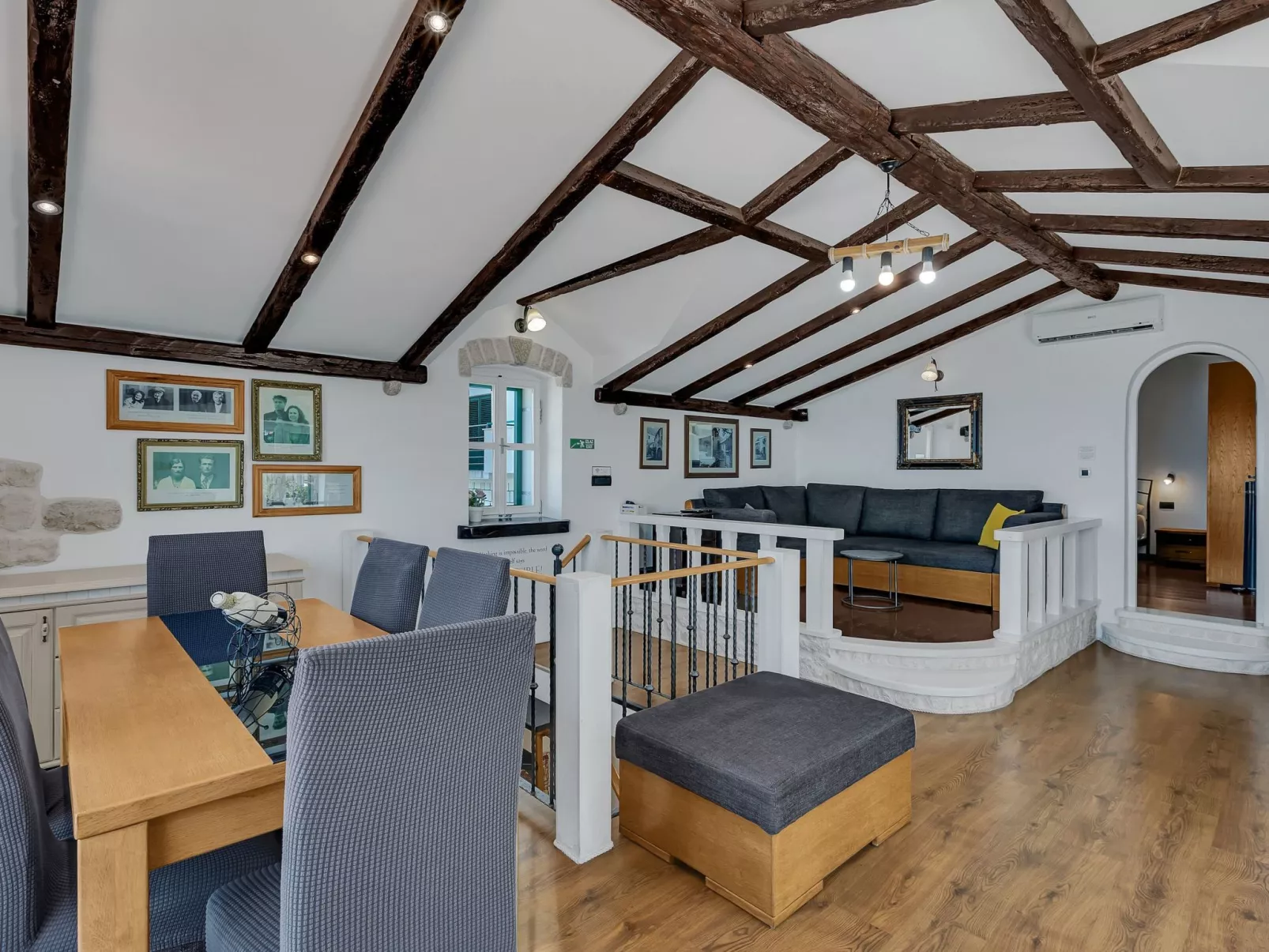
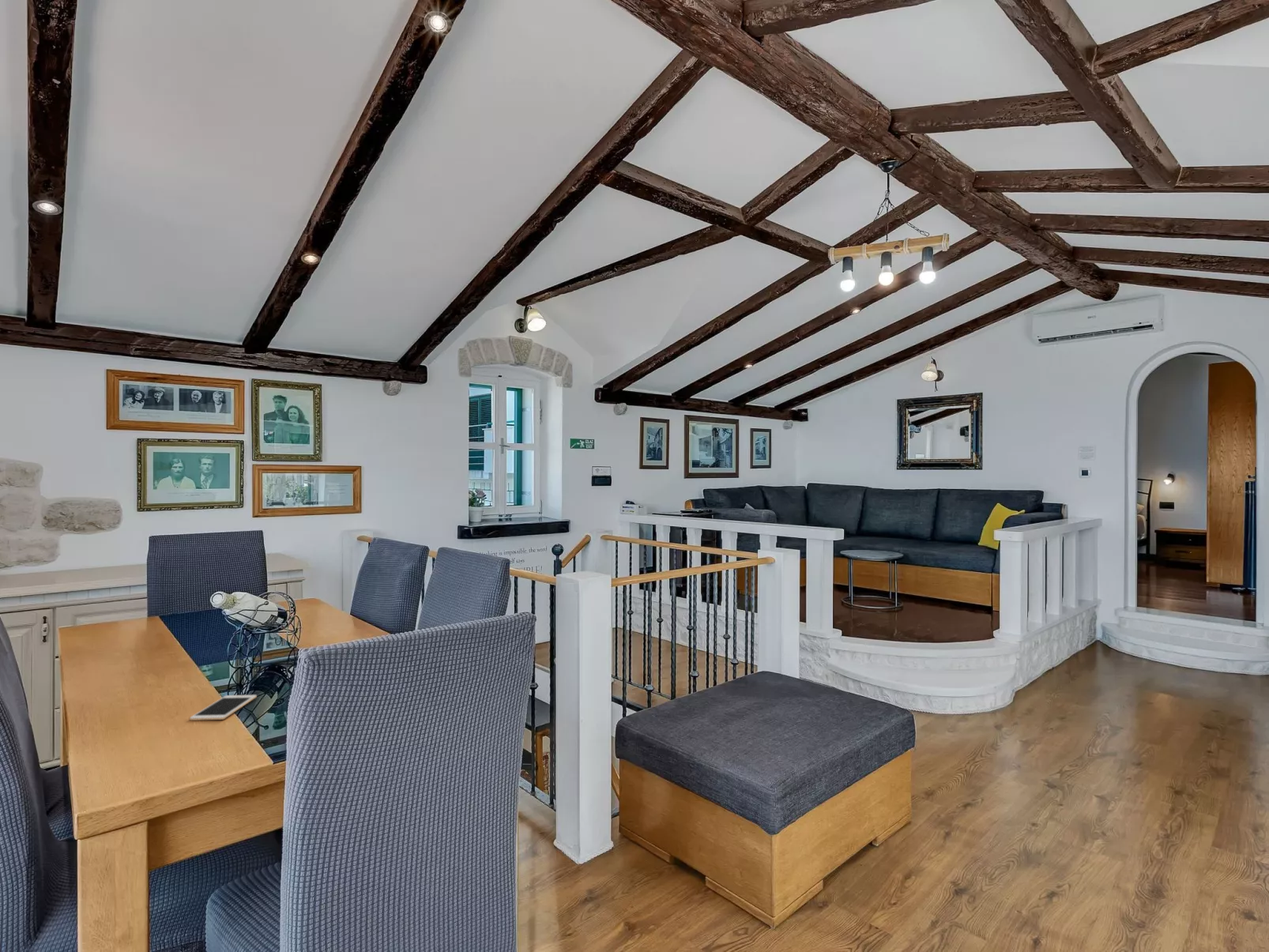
+ cell phone [189,694,258,721]
